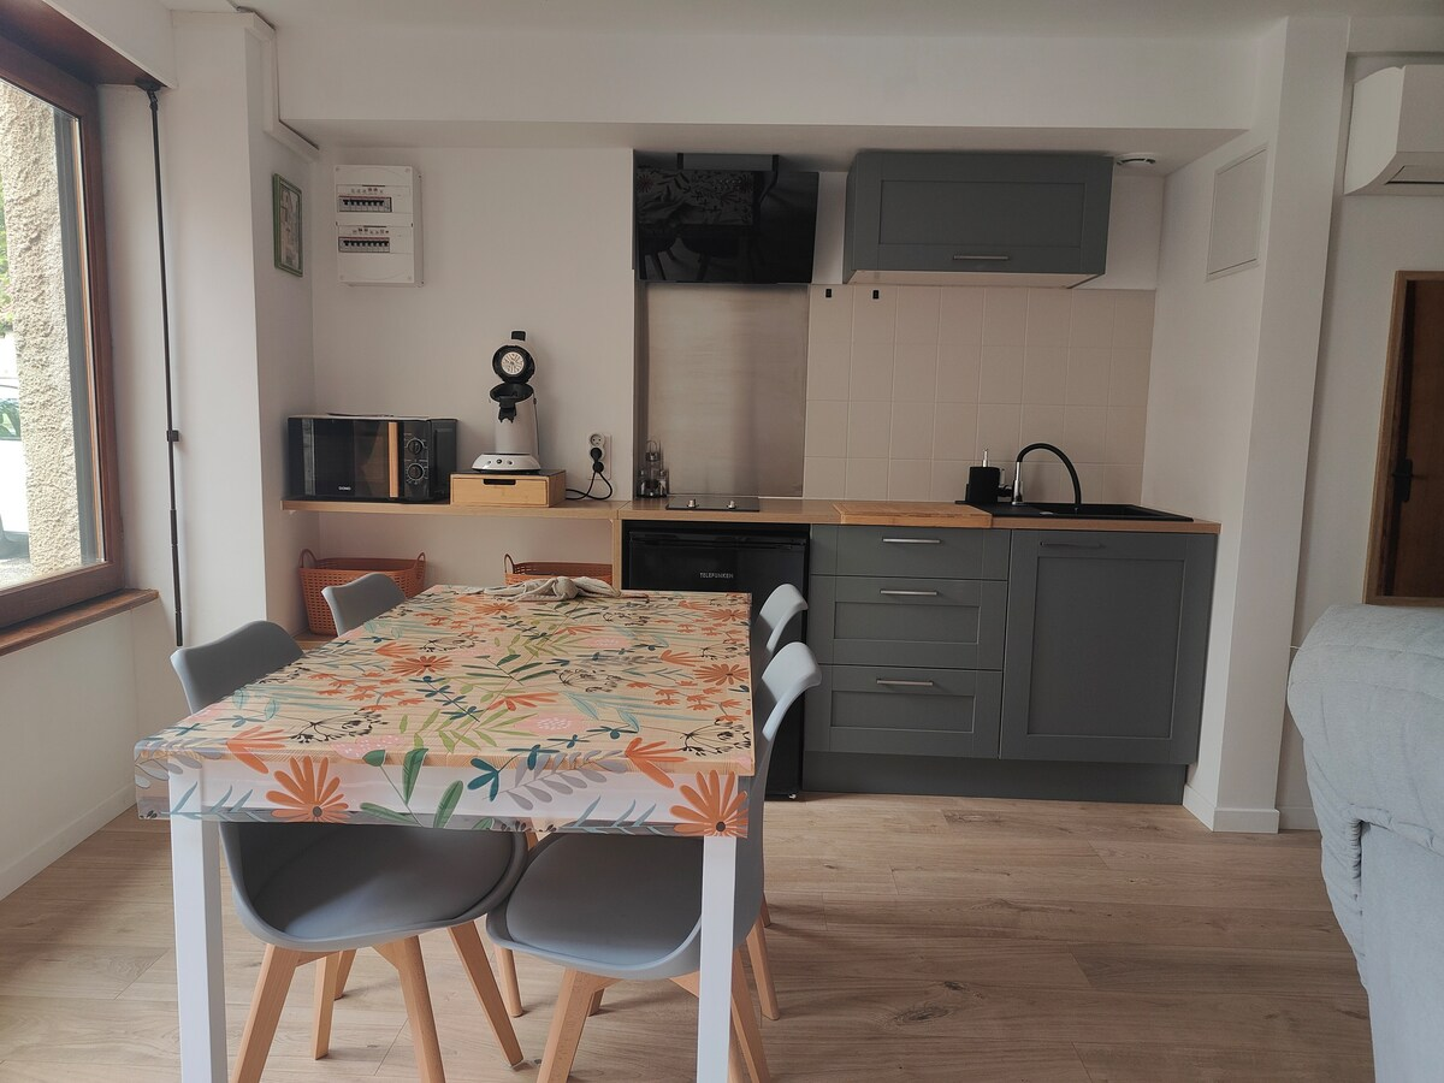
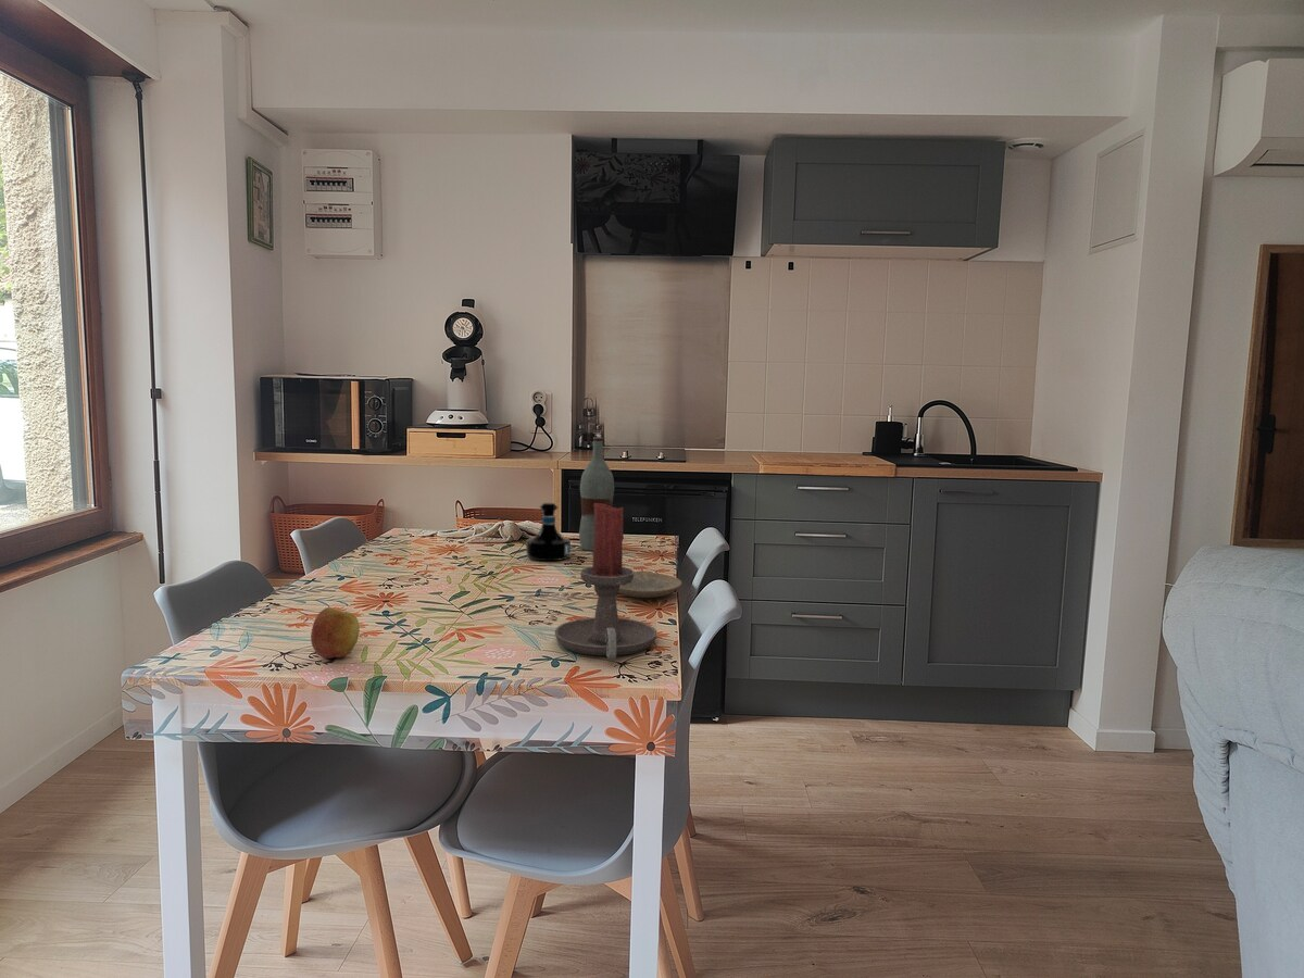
+ plate [618,570,684,599]
+ candle holder [553,503,657,660]
+ tequila bottle [525,501,572,562]
+ apple [310,606,361,659]
+ bottle [578,436,615,552]
